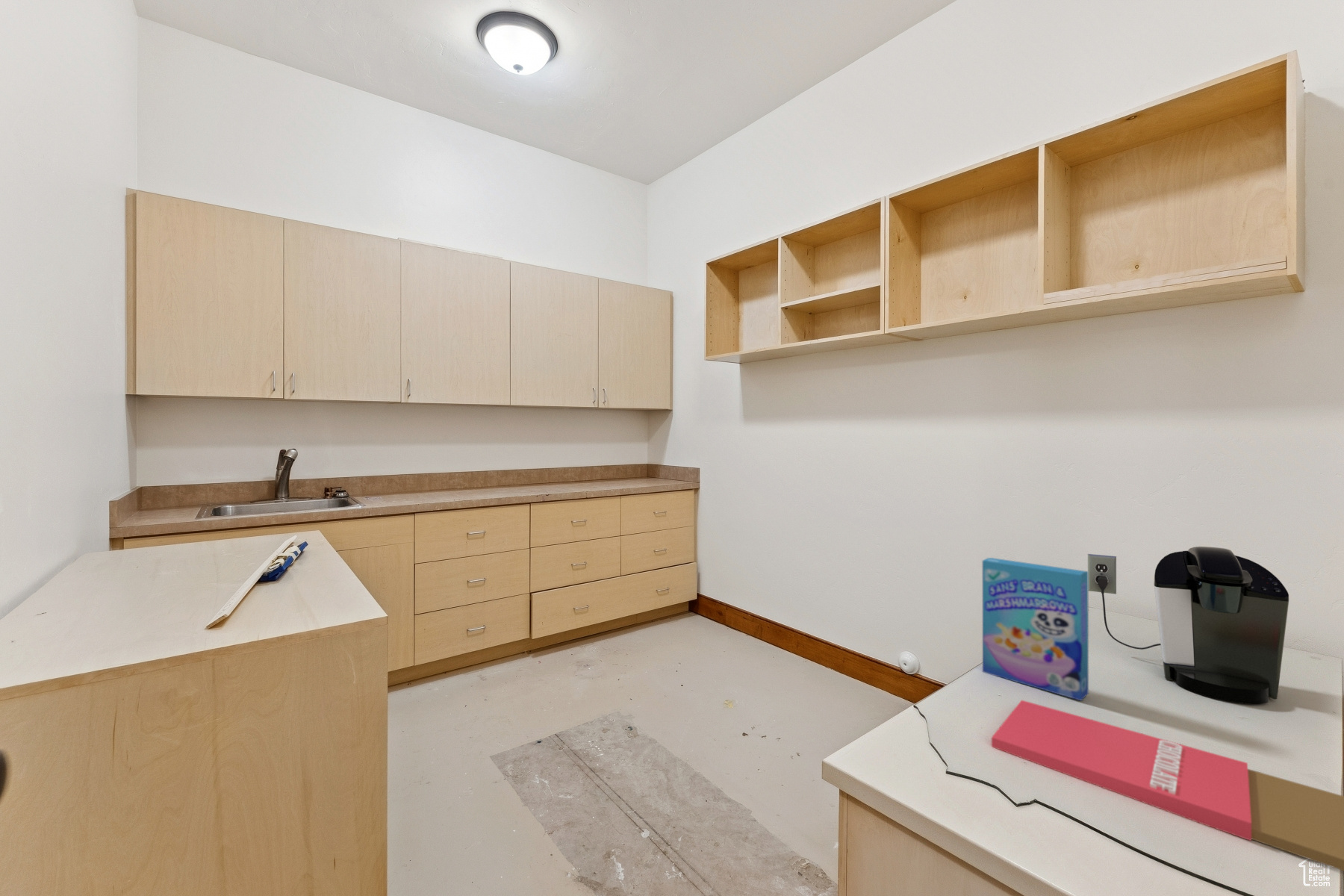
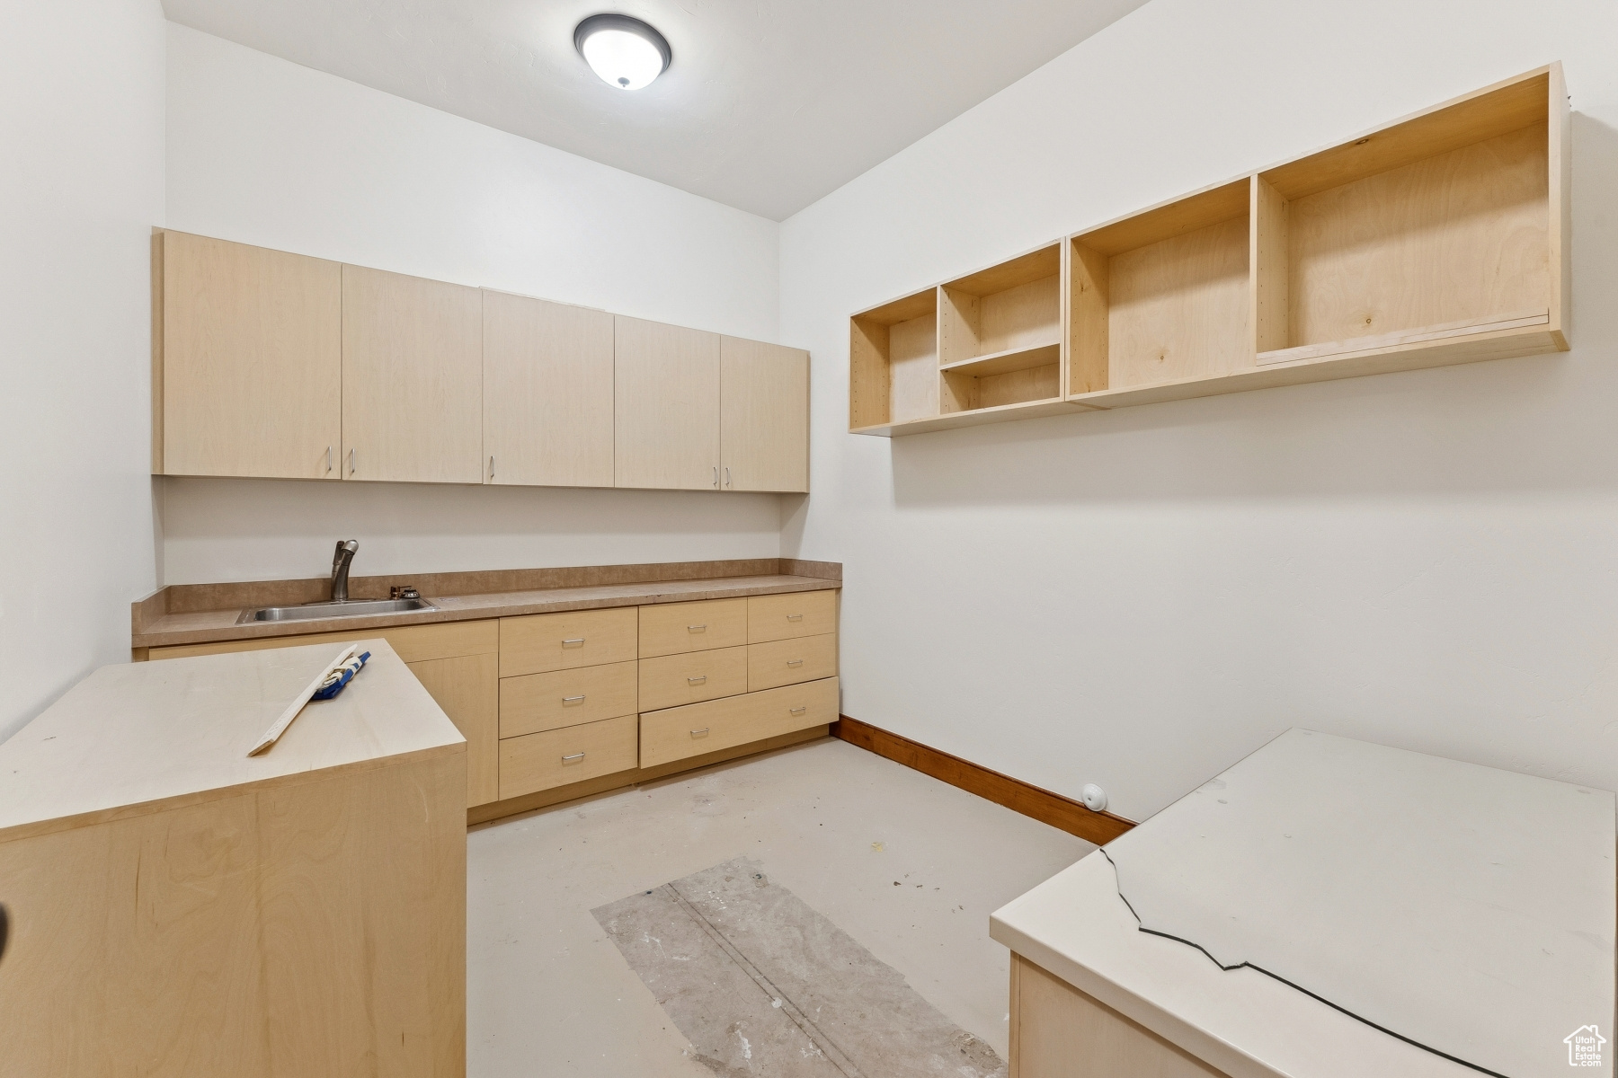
- cereal box [982,557,1089,701]
- coffee maker [1087,546,1289,705]
- cutting board [991,700,1344,872]
